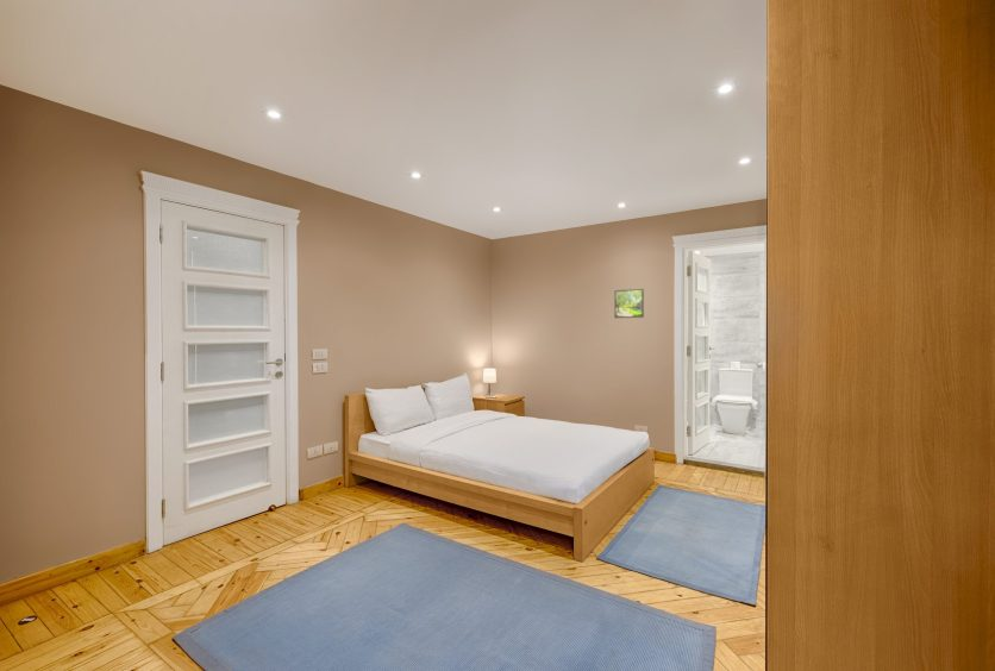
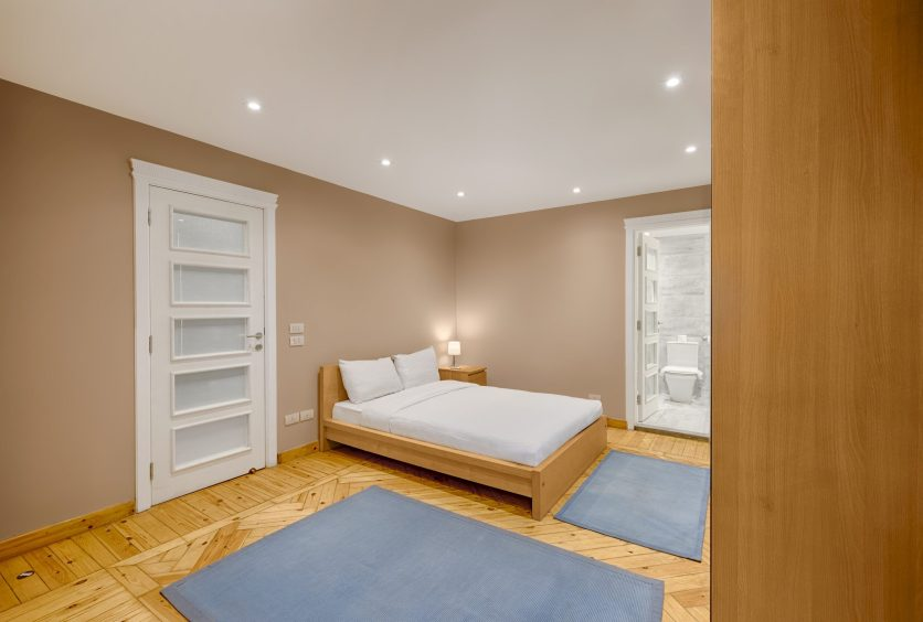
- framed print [613,288,645,319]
